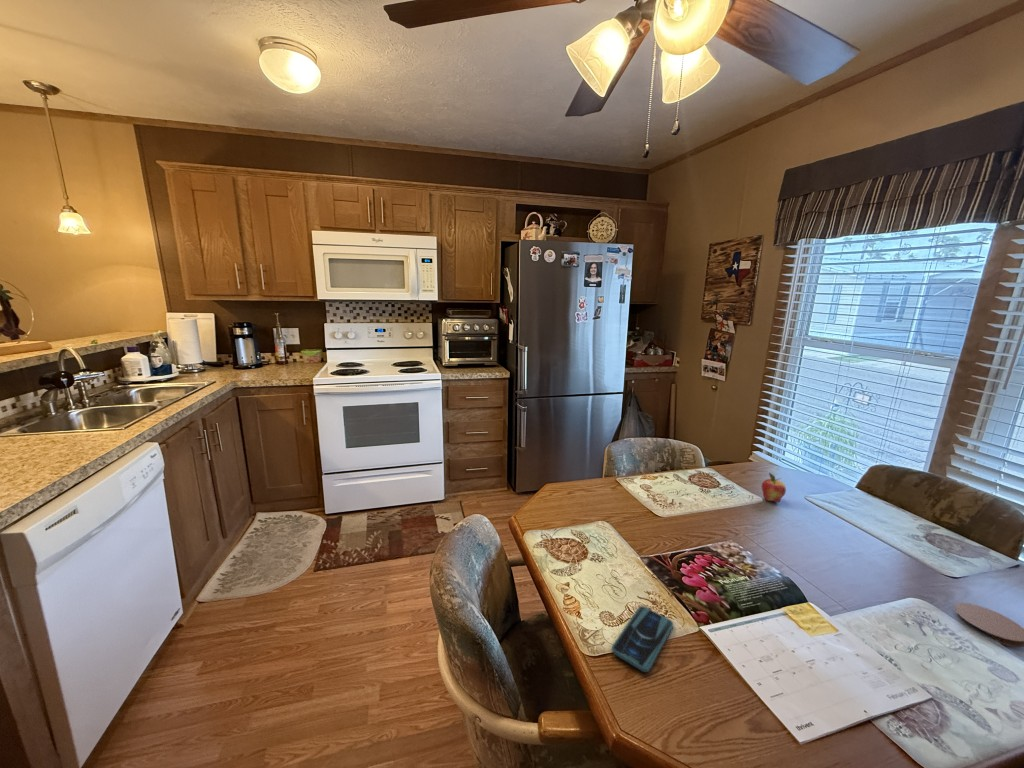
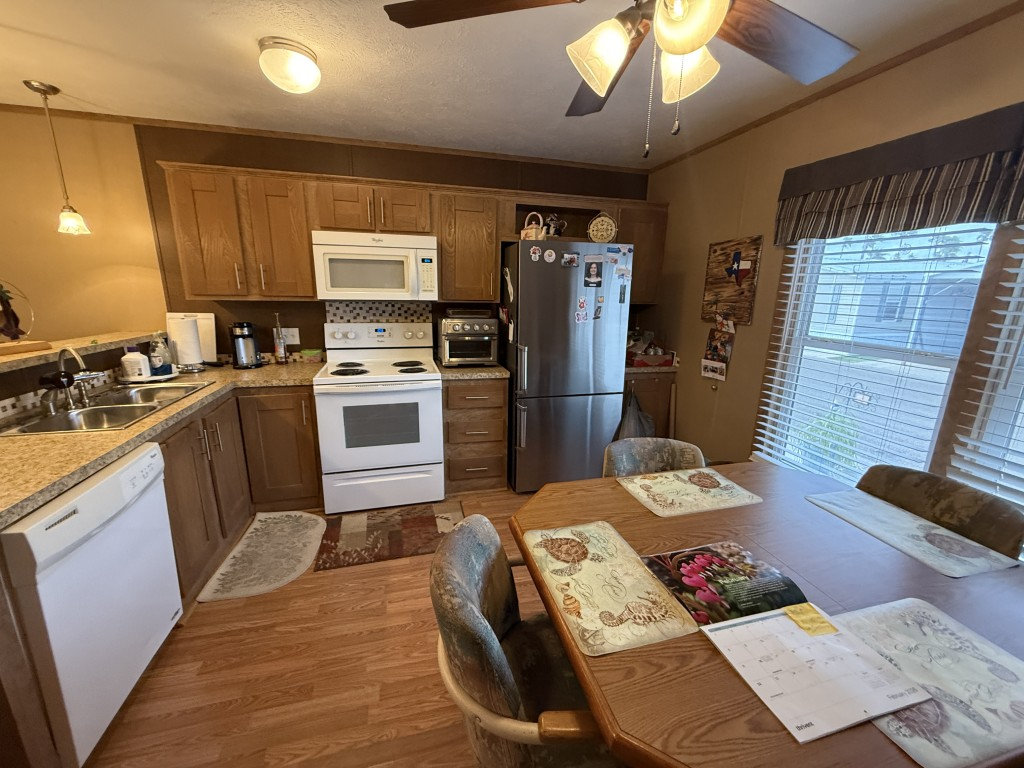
- fruit [761,472,787,504]
- coaster [953,602,1024,648]
- smartphone [611,605,674,673]
